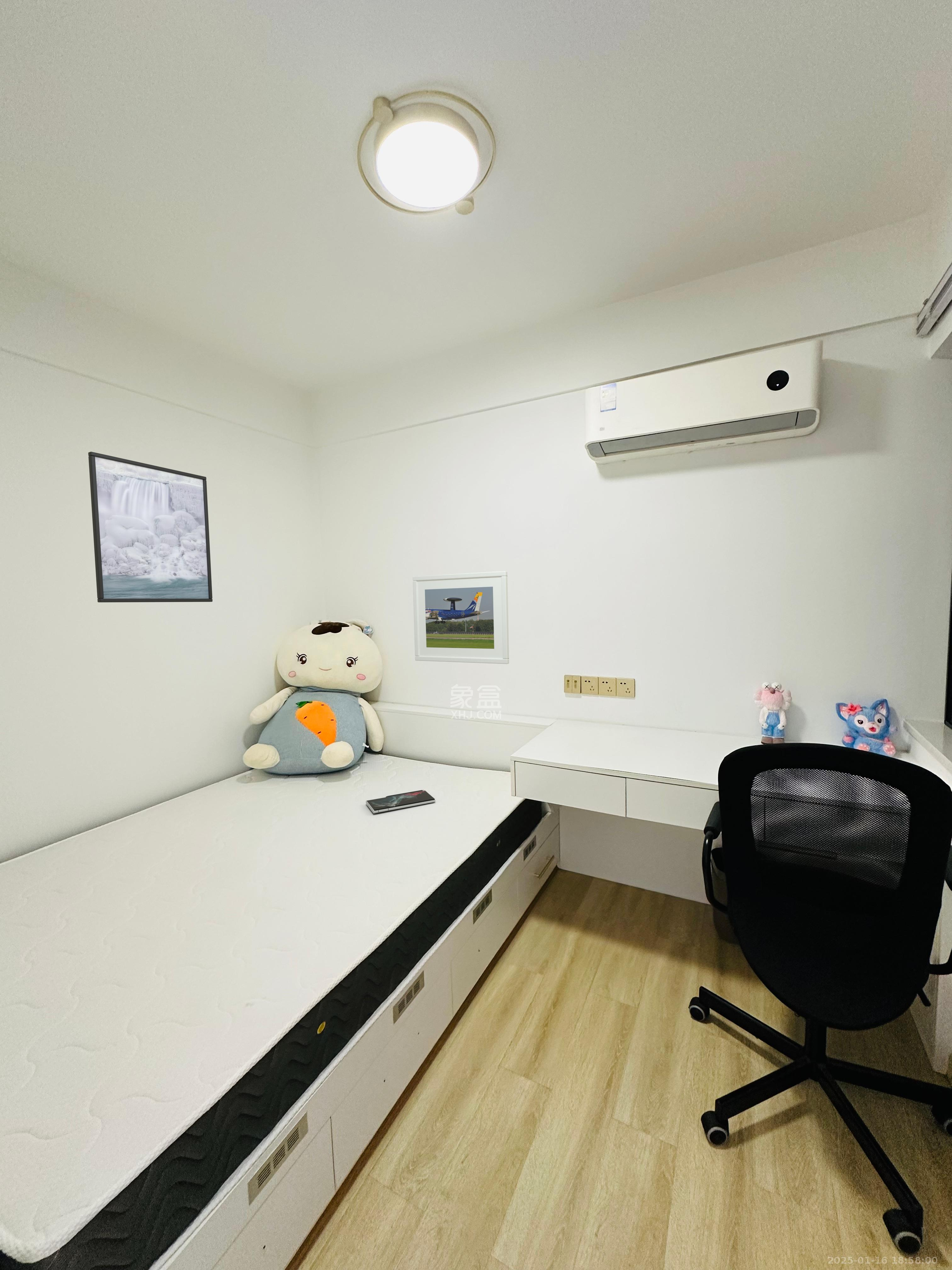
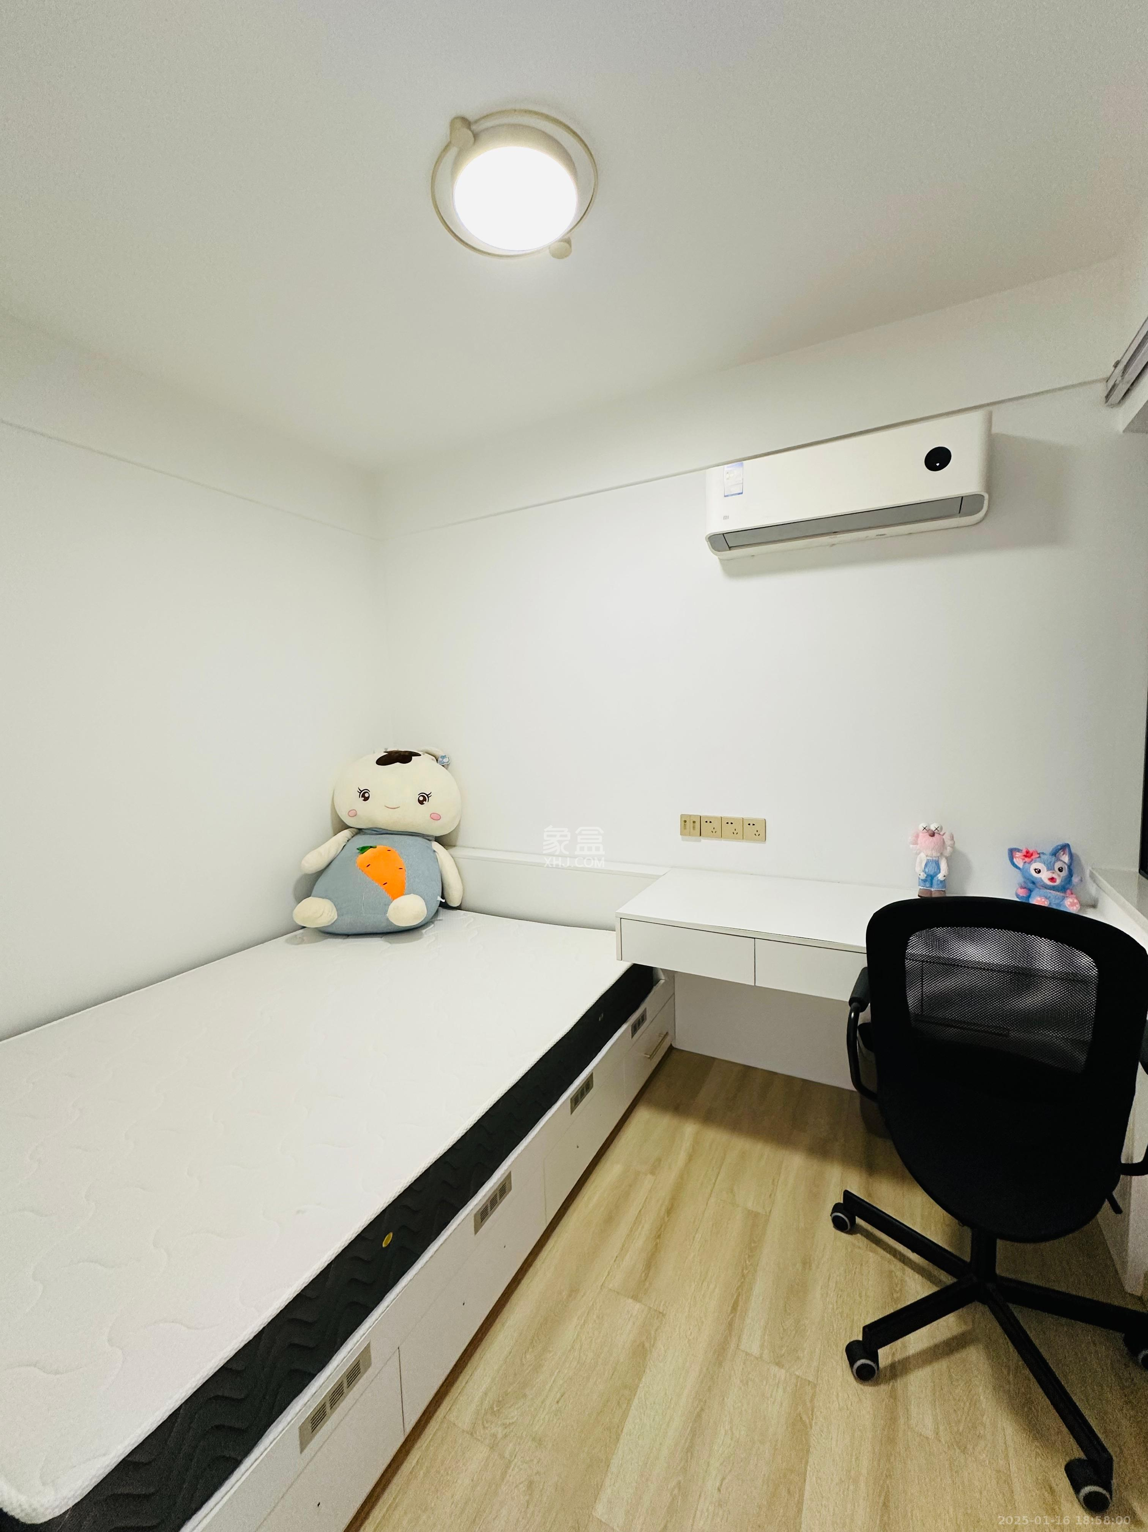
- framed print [412,571,509,664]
- smartphone [366,789,436,814]
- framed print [88,451,213,603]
